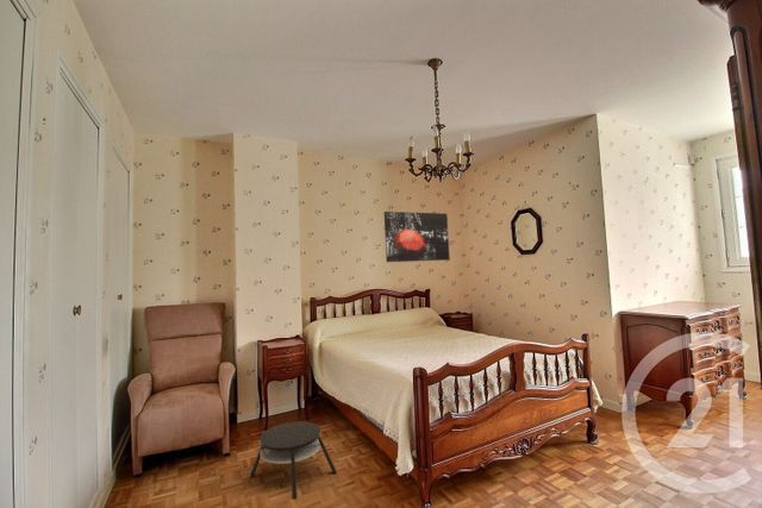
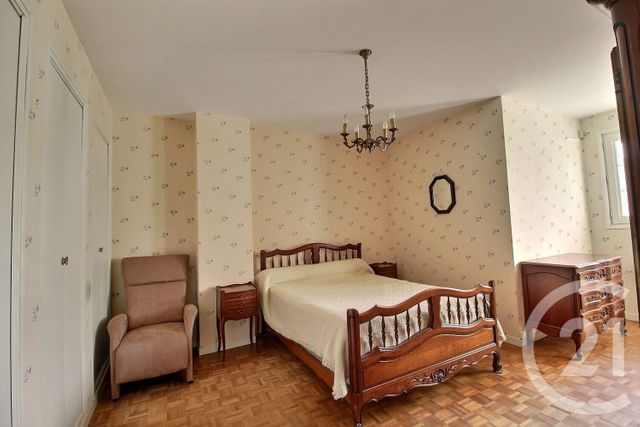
- wall art [383,211,451,263]
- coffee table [249,420,338,501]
